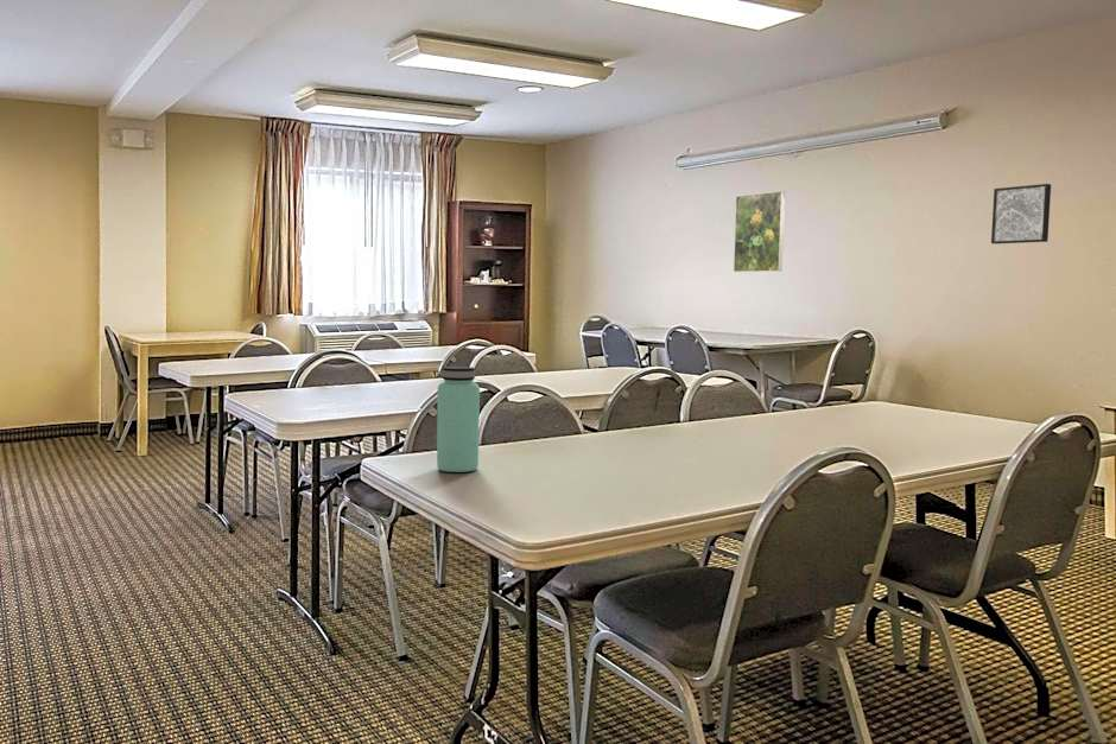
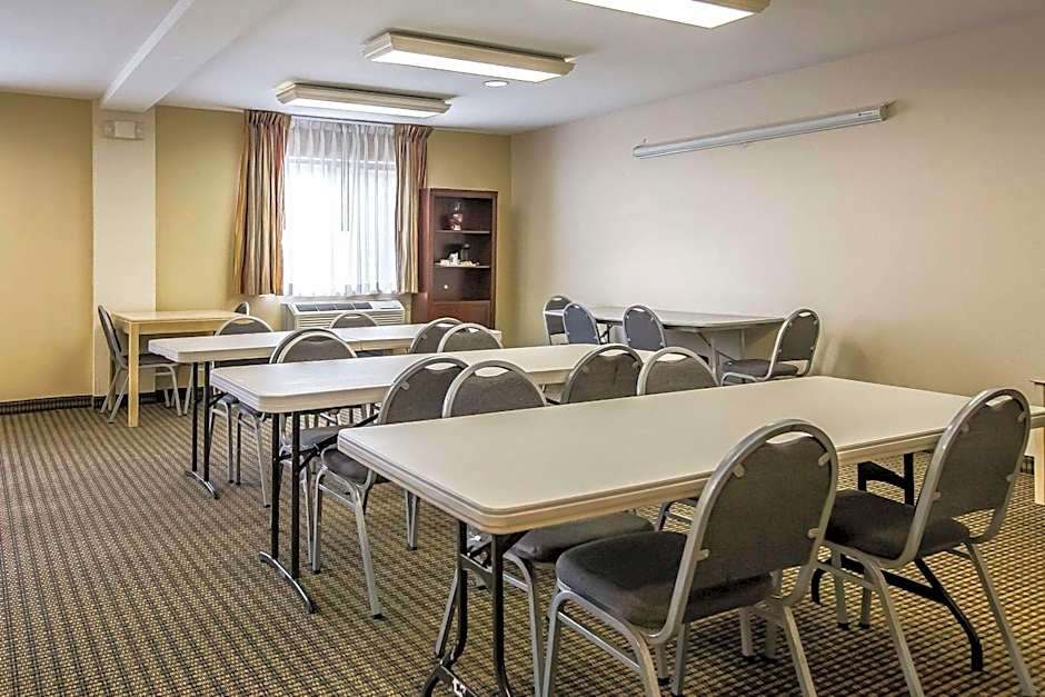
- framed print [733,190,786,273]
- wall art [990,183,1052,244]
- bottle [436,365,481,473]
